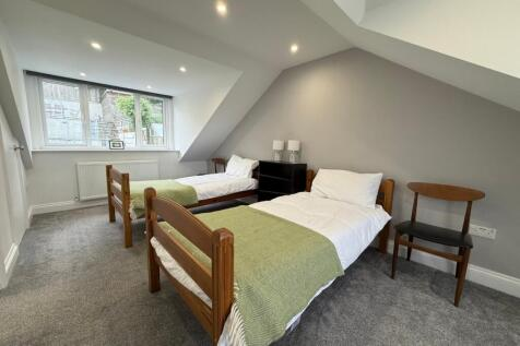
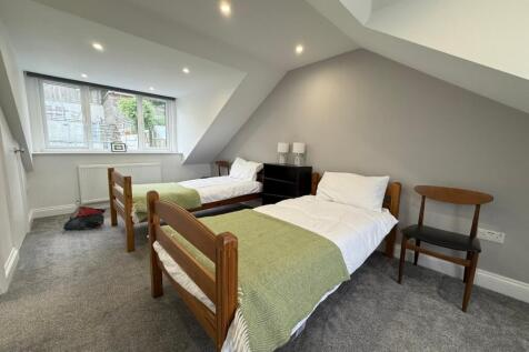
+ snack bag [62,205,107,231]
